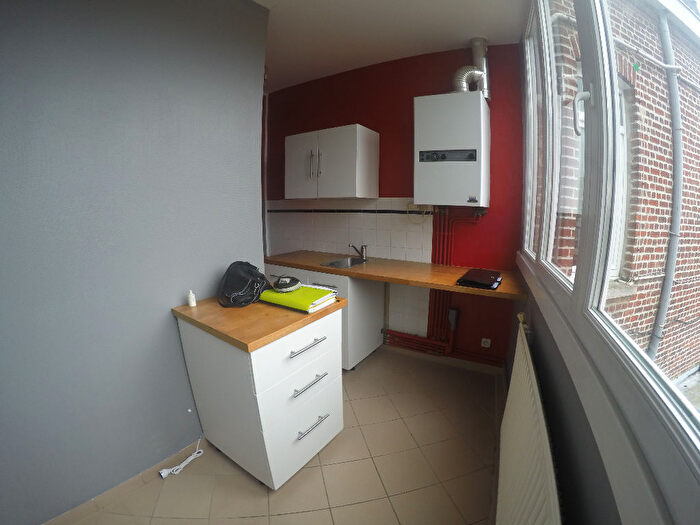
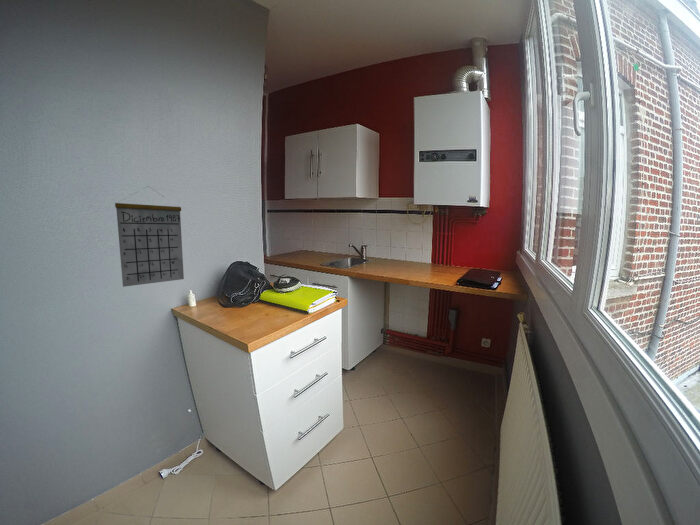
+ calendar [114,185,185,288]
